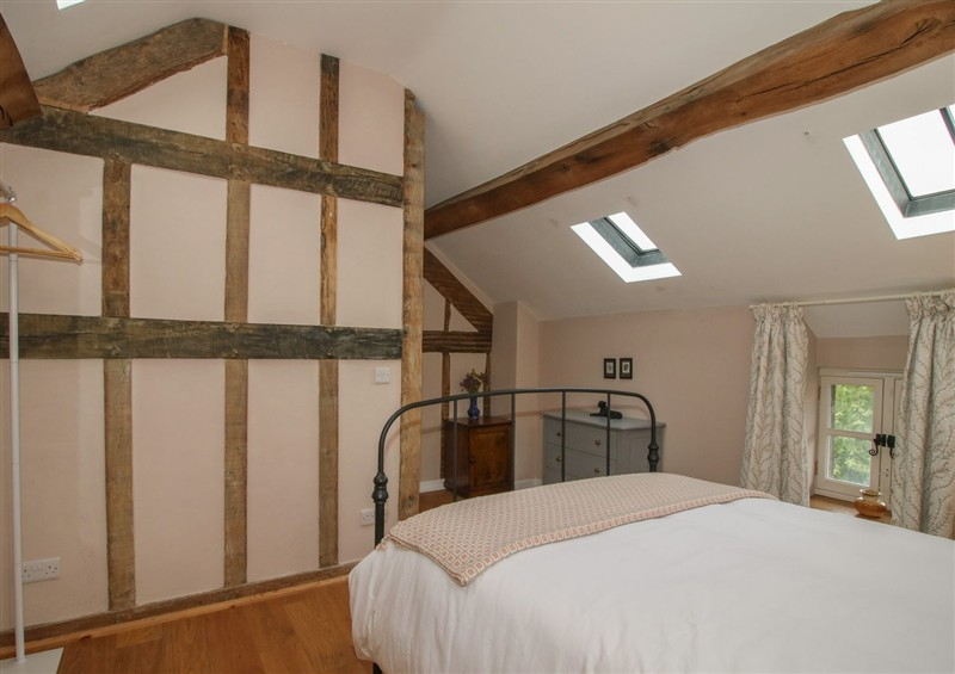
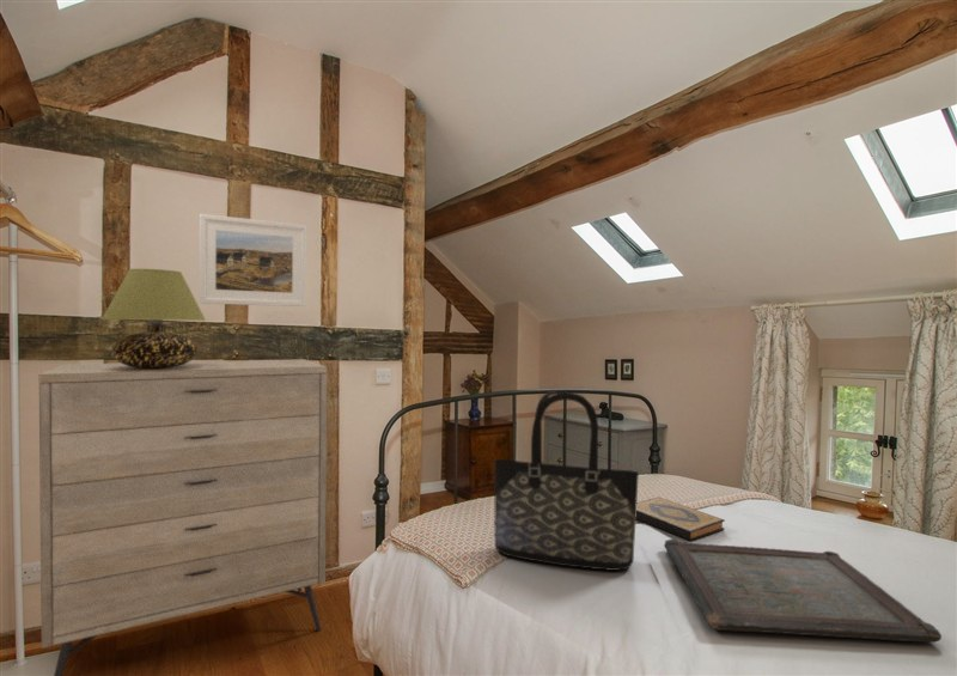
+ dresser [38,358,329,676]
+ serving tray [663,538,943,642]
+ tote bag [494,391,640,572]
+ table lamp [102,268,207,369]
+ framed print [199,213,307,307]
+ hardback book [636,495,726,542]
